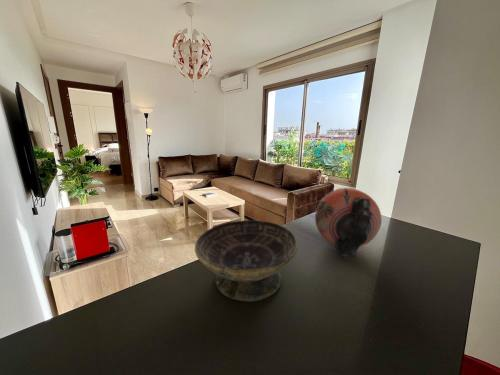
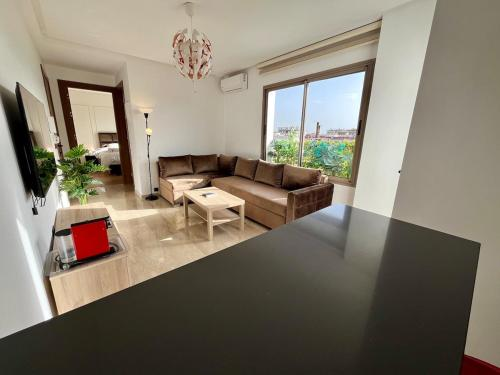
- decorative bowl [194,219,299,303]
- vase [314,178,382,258]
